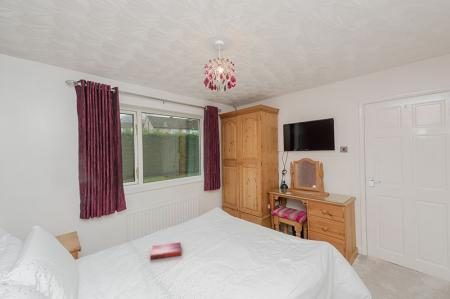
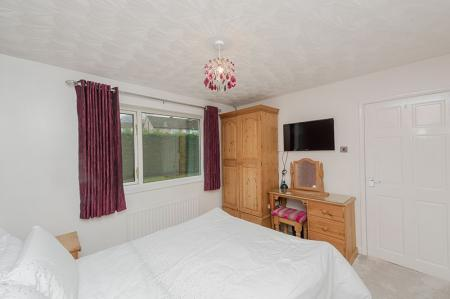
- hardback book [149,241,182,261]
